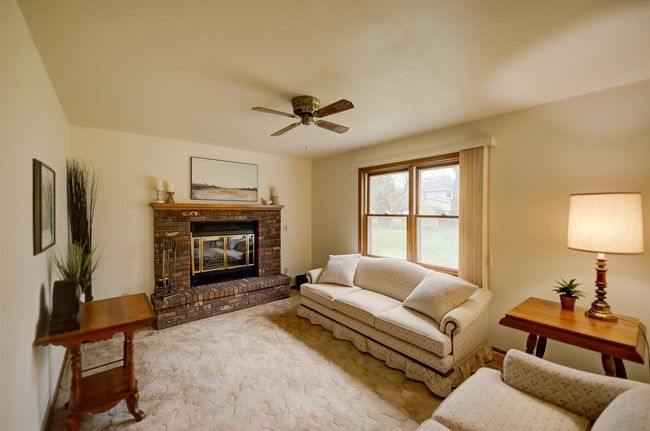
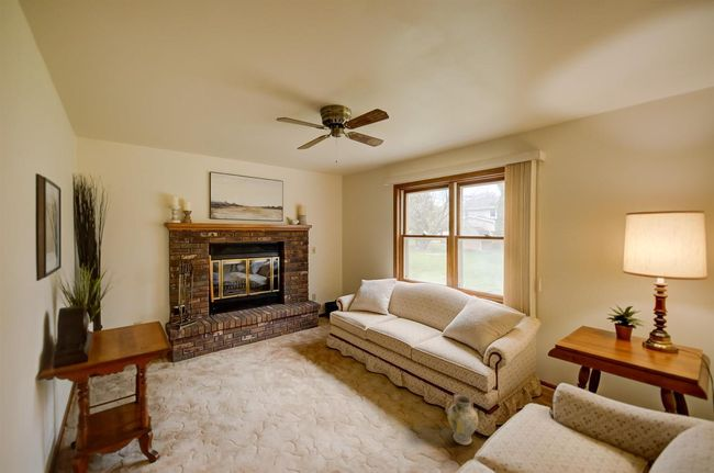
+ ceramic jug [446,393,479,446]
